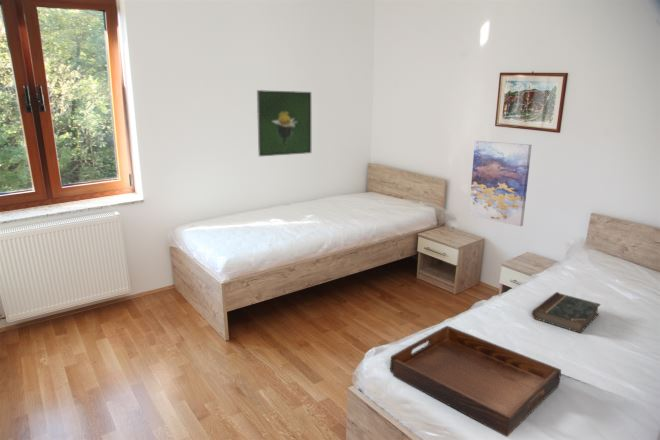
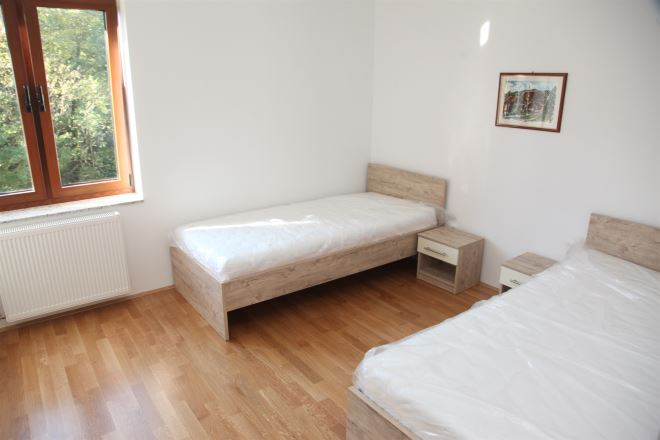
- wall art [468,140,533,227]
- serving tray [389,325,562,438]
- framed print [256,89,312,157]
- book [531,291,602,334]
